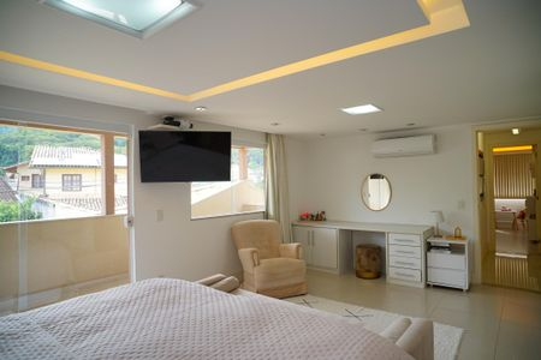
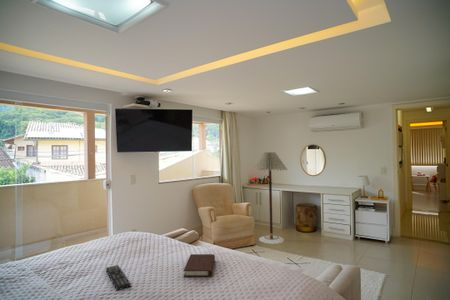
+ remote control [105,264,132,292]
+ floor lamp [252,151,289,245]
+ book [183,253,216,278]
